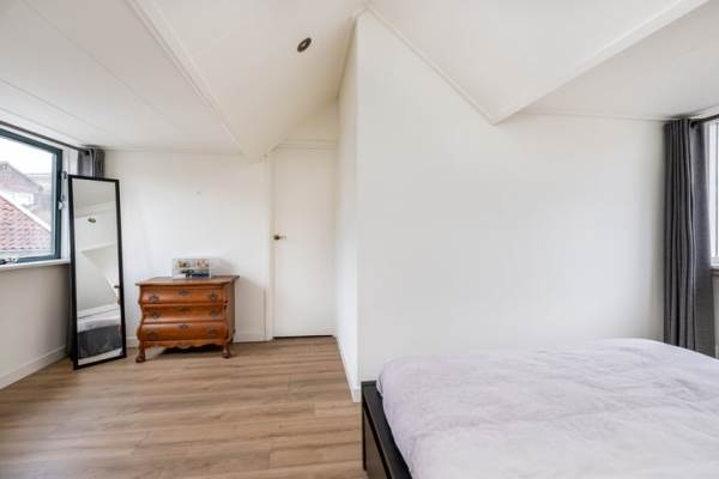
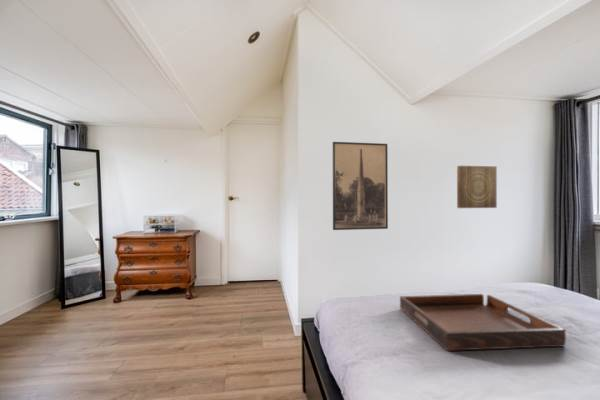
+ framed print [332,141,389,231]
+ wall art [456,165,498,209]
+ serving tray [399,293,567,352]
